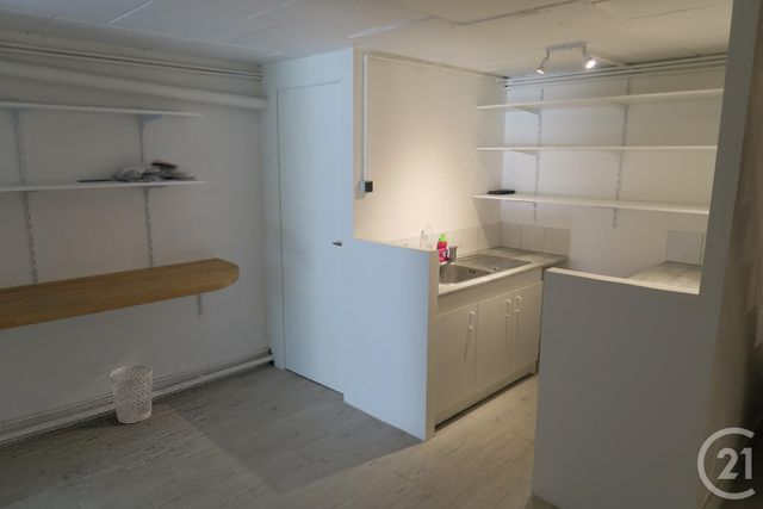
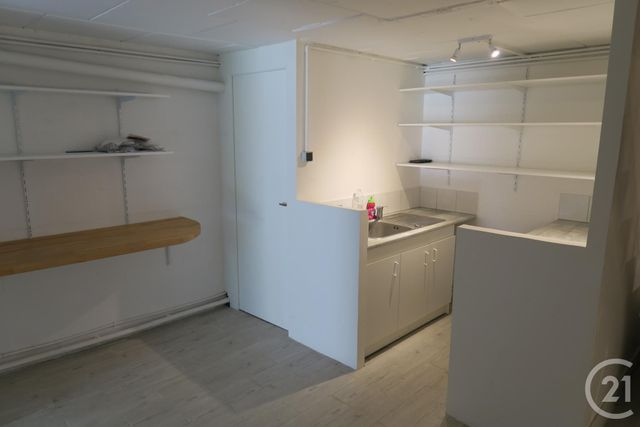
- wastebasket [108,364,154,424]
